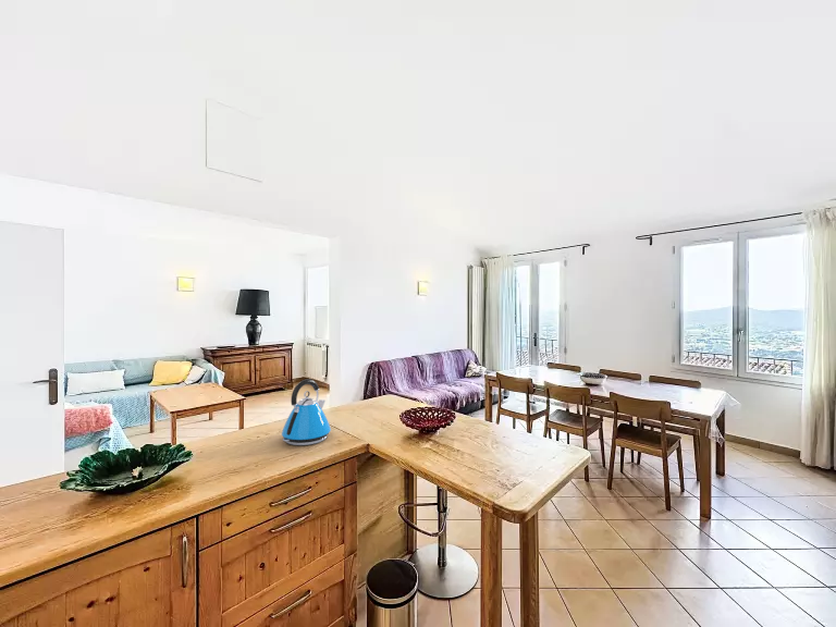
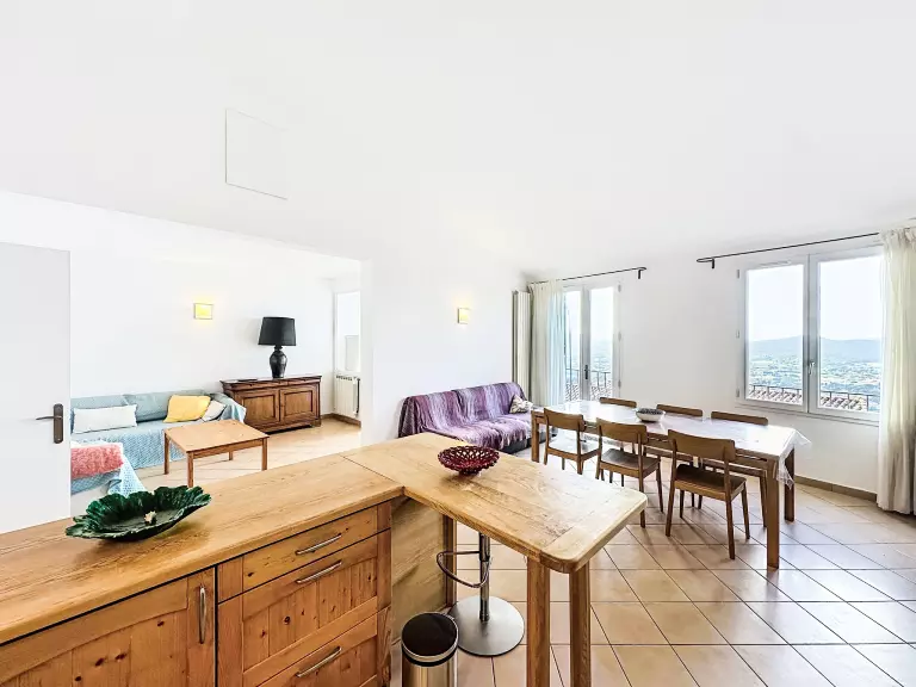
- kettle [281,378,332,446]
